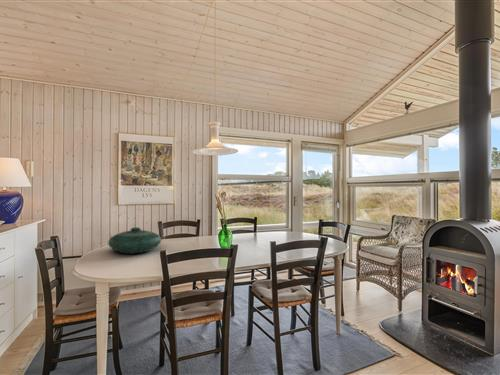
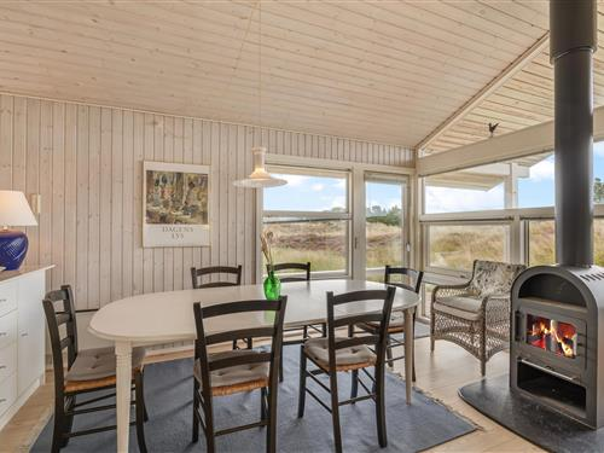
- decorative bowl [107,226,162,255]
